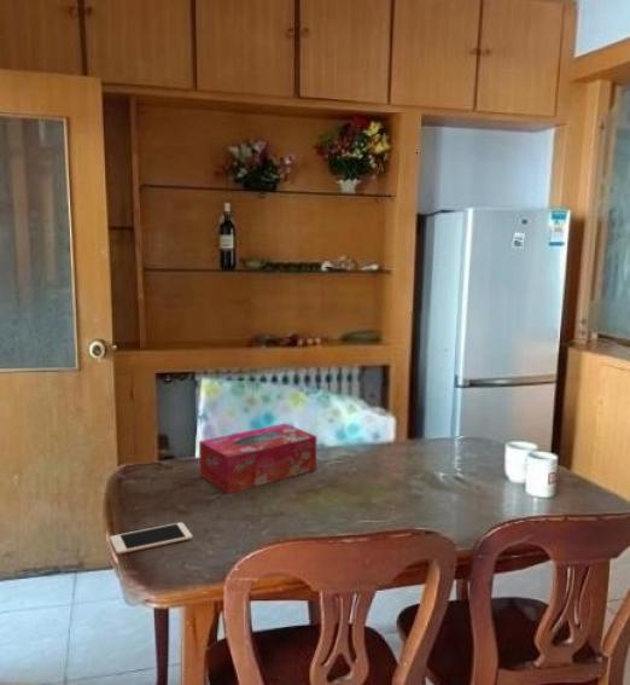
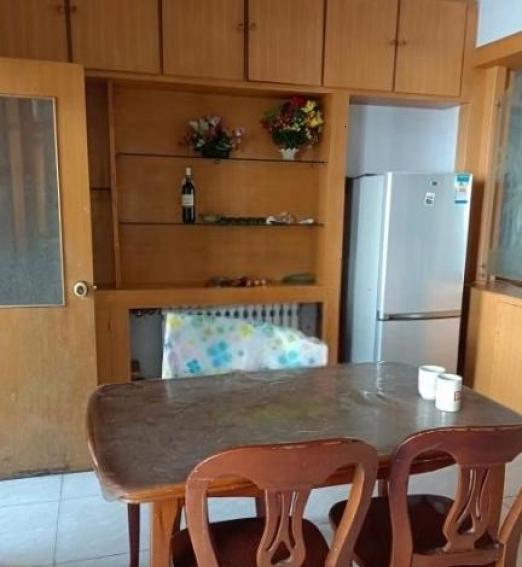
- tissue box [198,422,317,494]
- cell phone [109,521,193,556]
